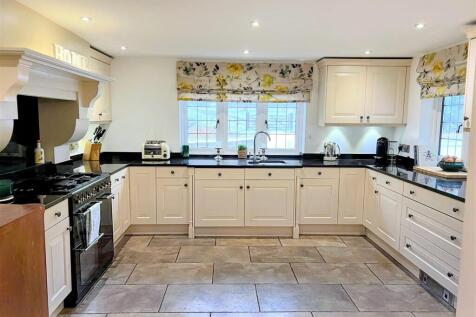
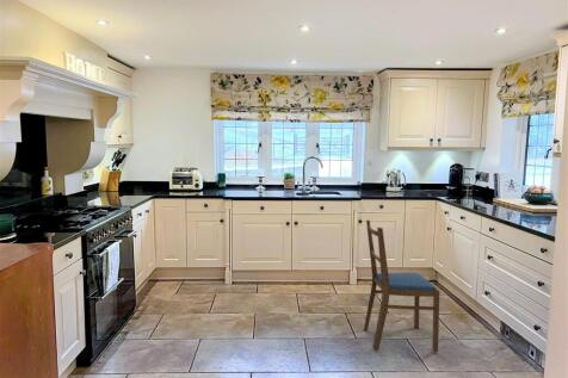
+ dining chair [363,219,440,353]
